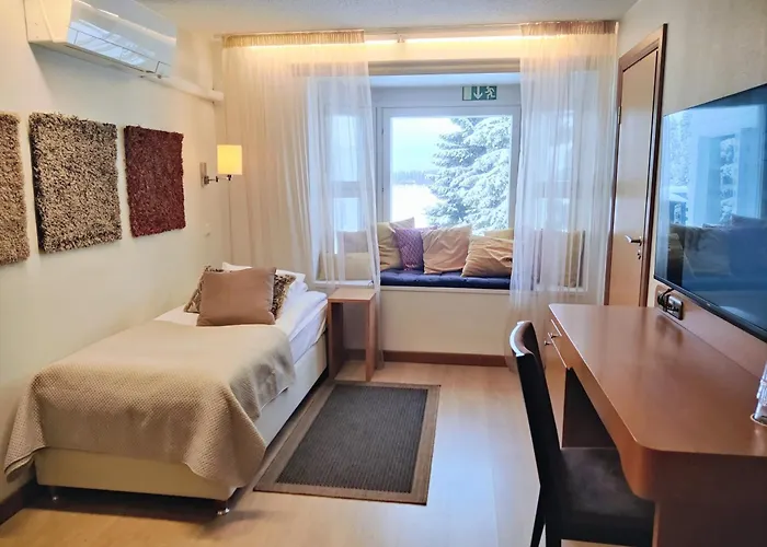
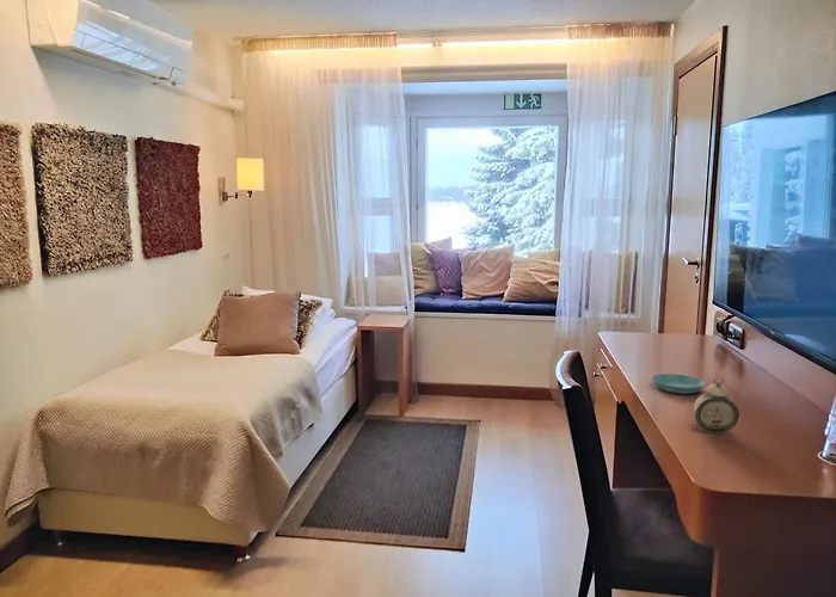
+ saucer [651,373,707,395]
+ alarm clock [693,375,740,435]
